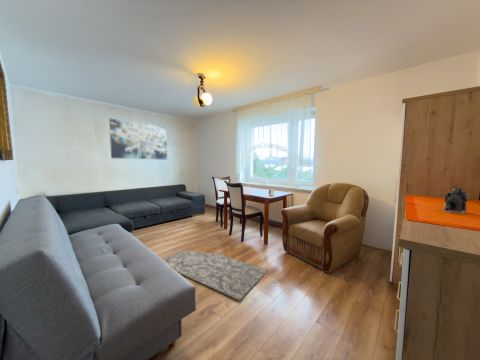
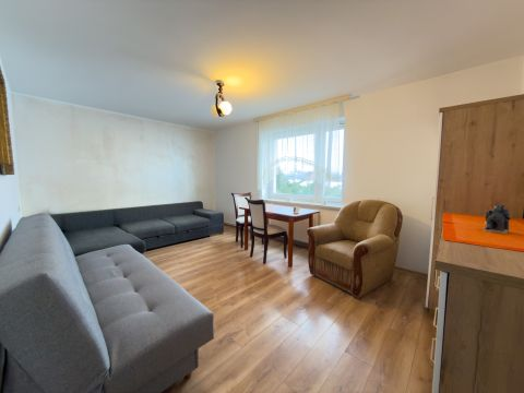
- wall art [108,118,168,161]
- rug [162,249,269,302]
